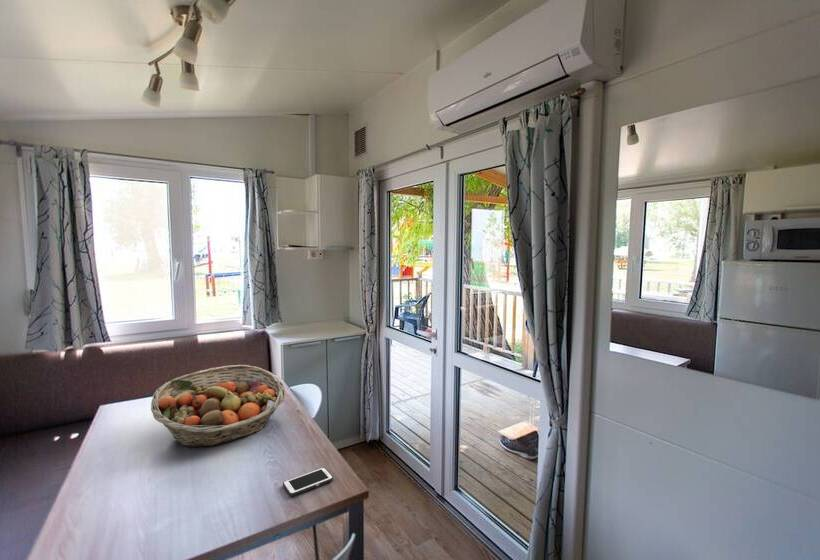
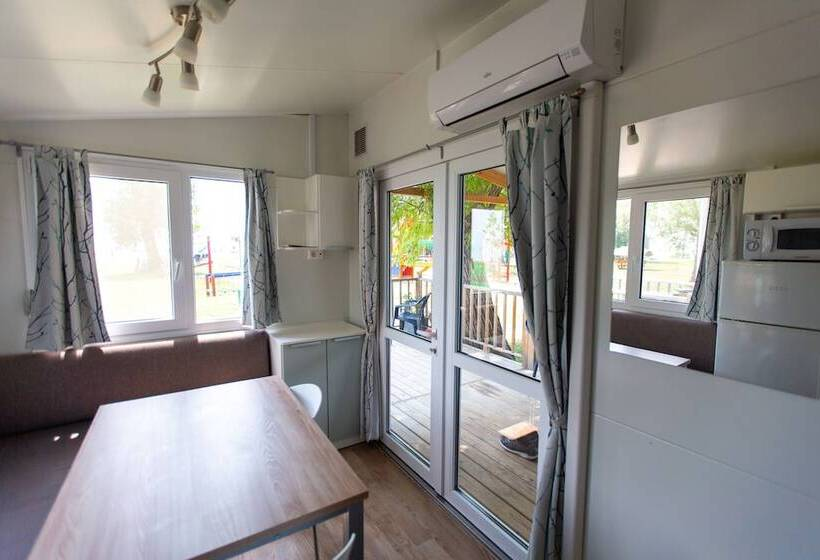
- cell phone [282,466,334,497]
- fruit basket [150,364,286,448]
